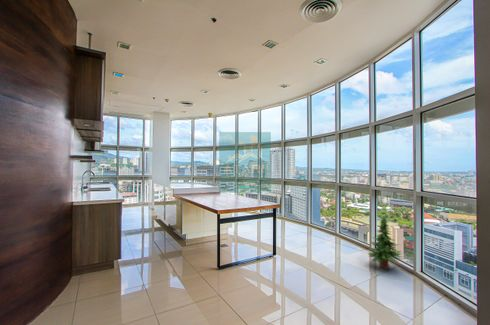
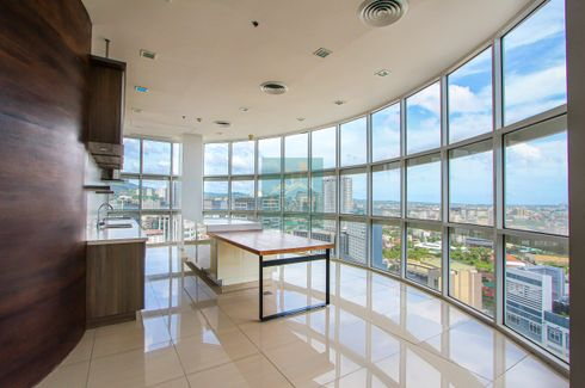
- tree [367,216,403,270]
